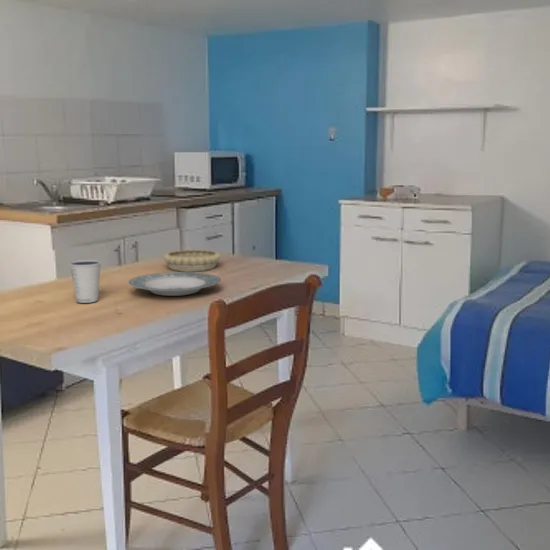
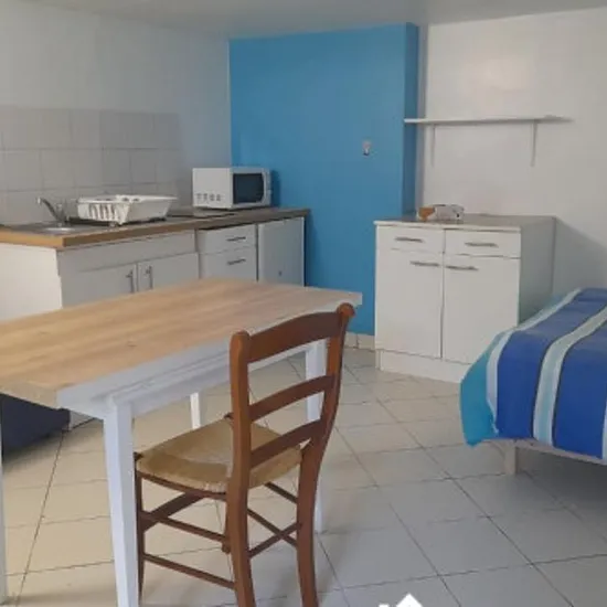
- decorative bowl [162,249,222,272]
- plate [128,271,222,297]
- dixie cup [68,259,102,304]
